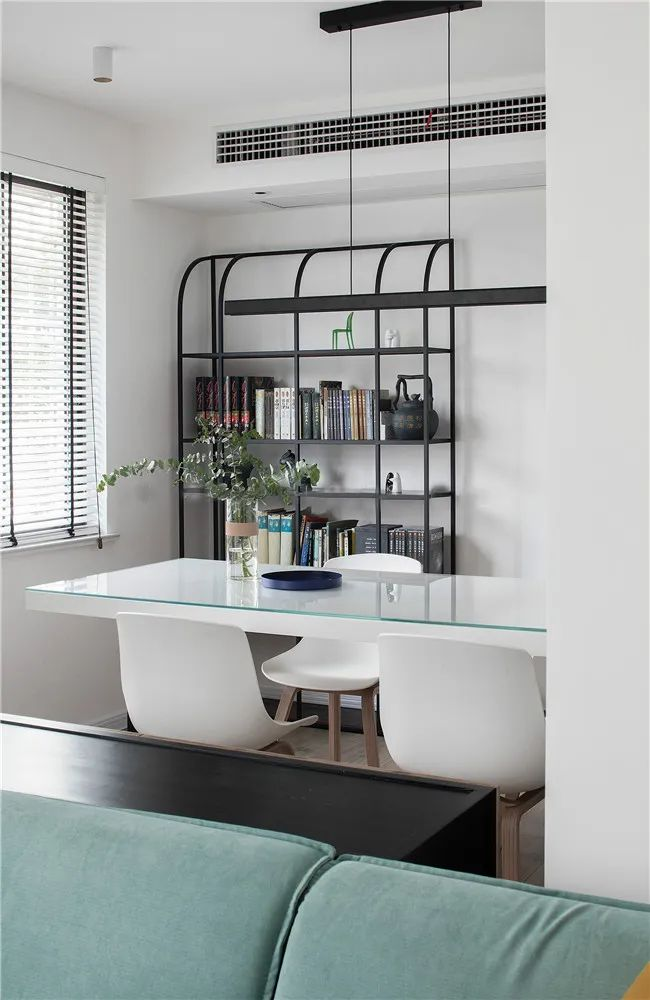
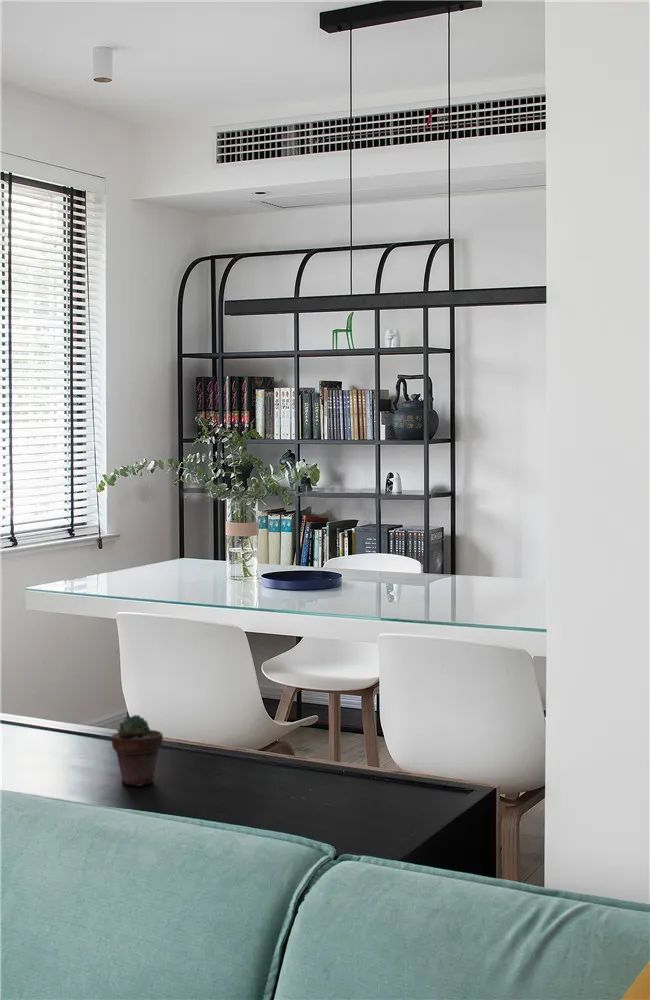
+ potted succulent [111,714,164,787]
